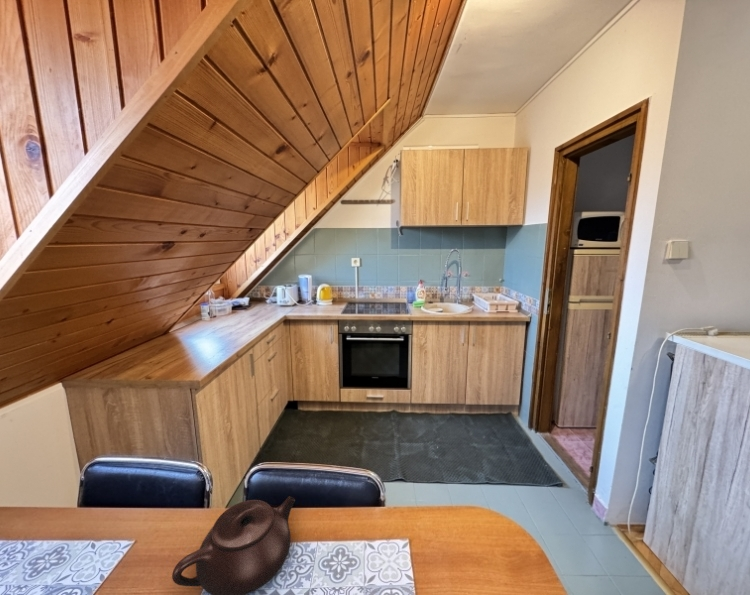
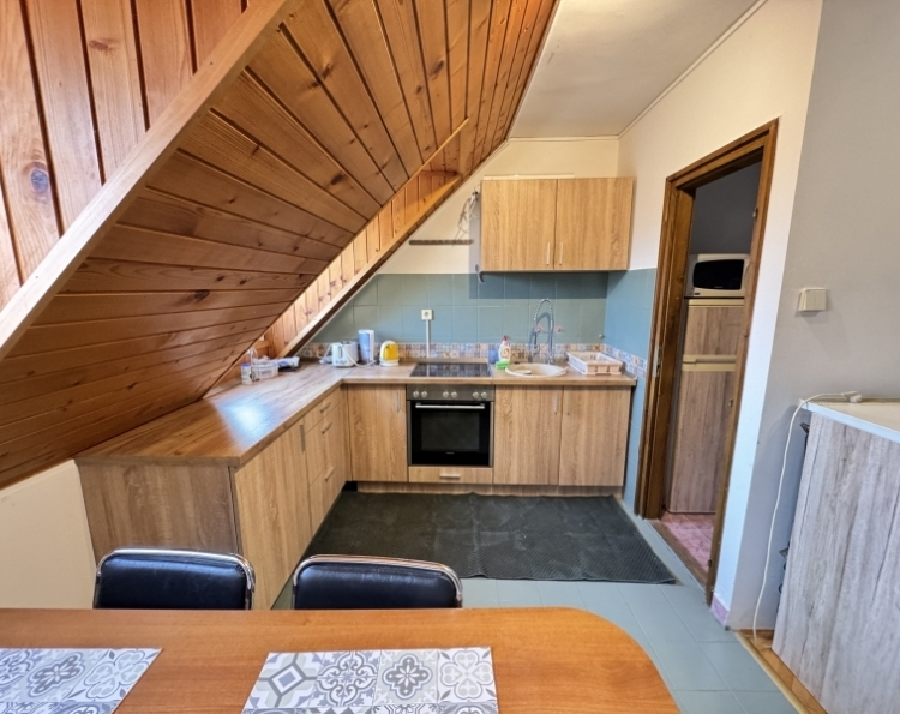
- teapot [171,495,296,595]
